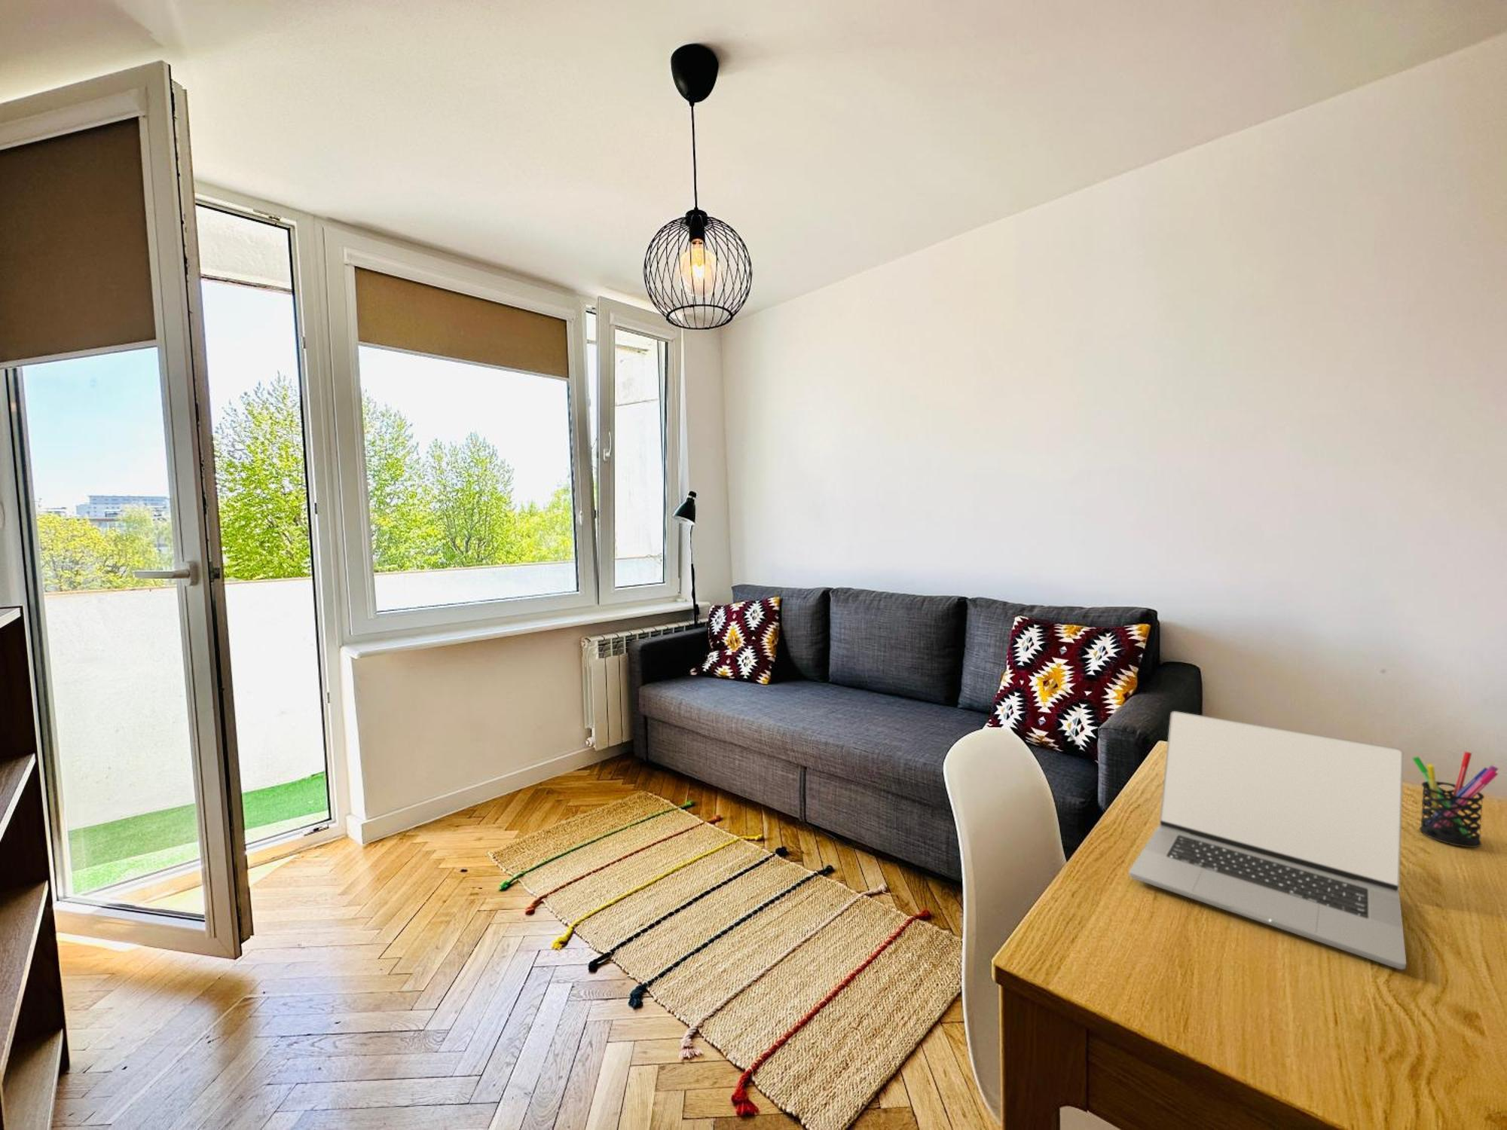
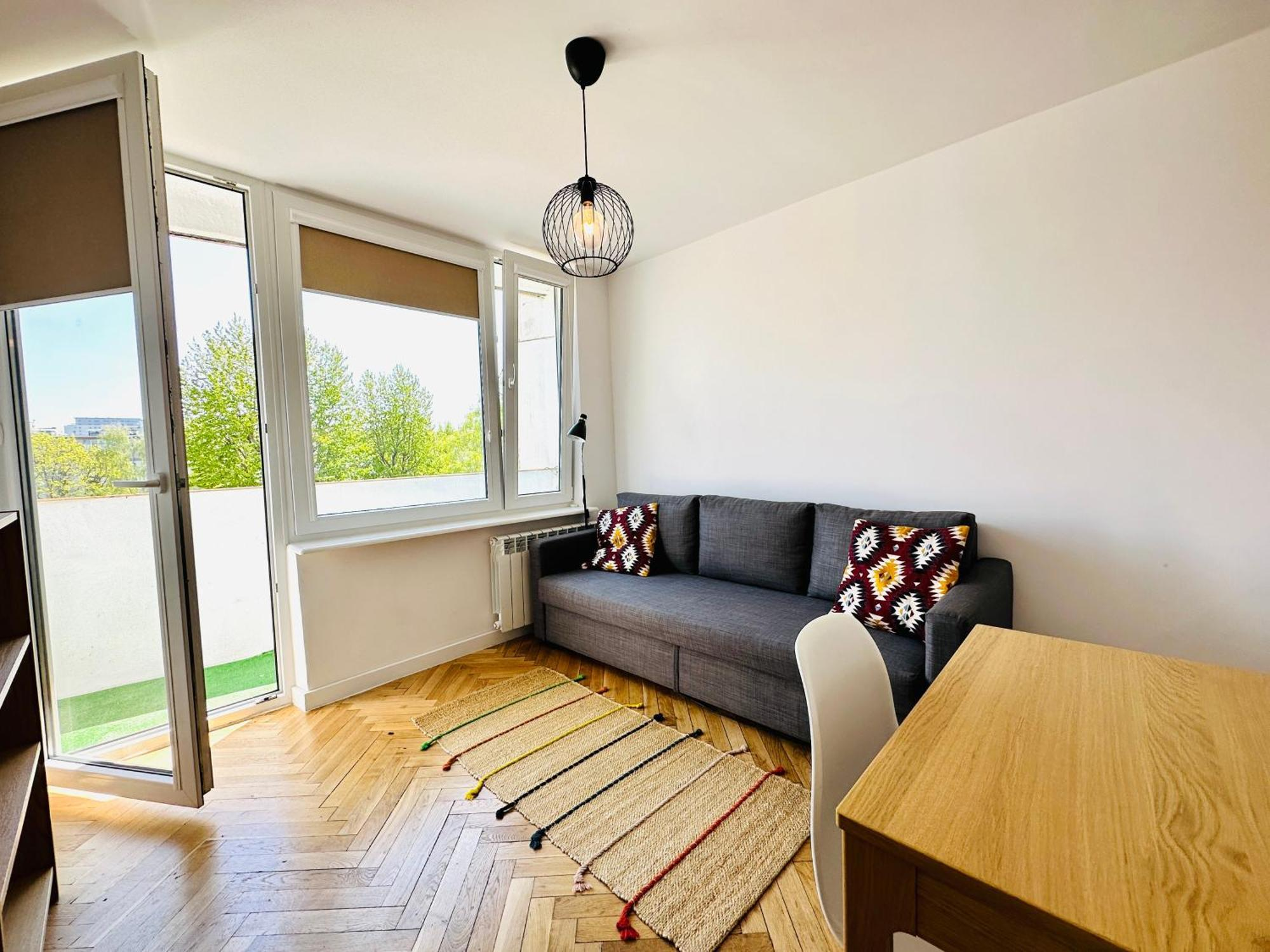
- pen holder [1411,750,1500,849]
- laptop [1128,710,1407,970]
